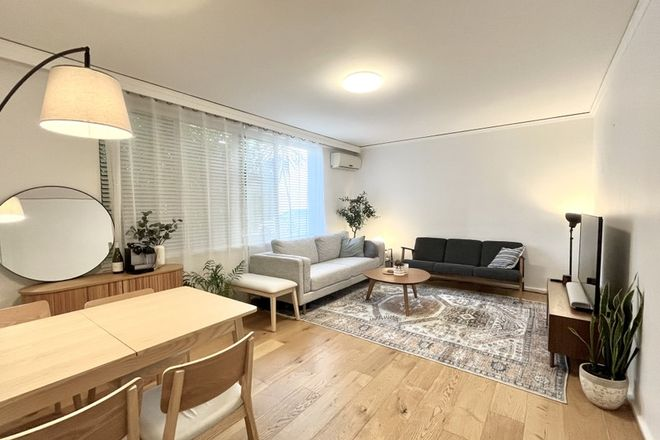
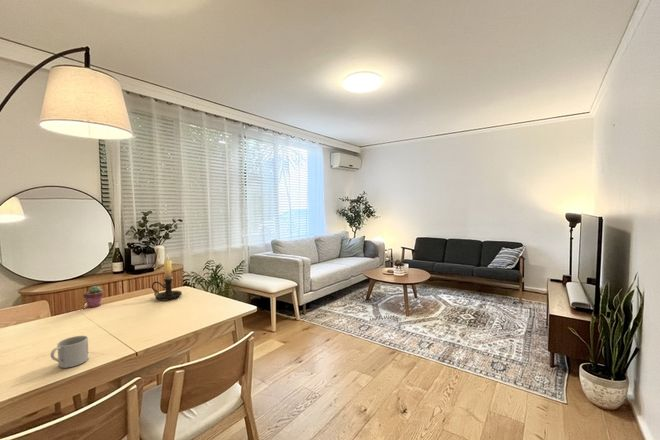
+ mug [50,335,89,369]
+ potted succulent [83,285,105,309]
+ candle holder [151,253,183,302]
